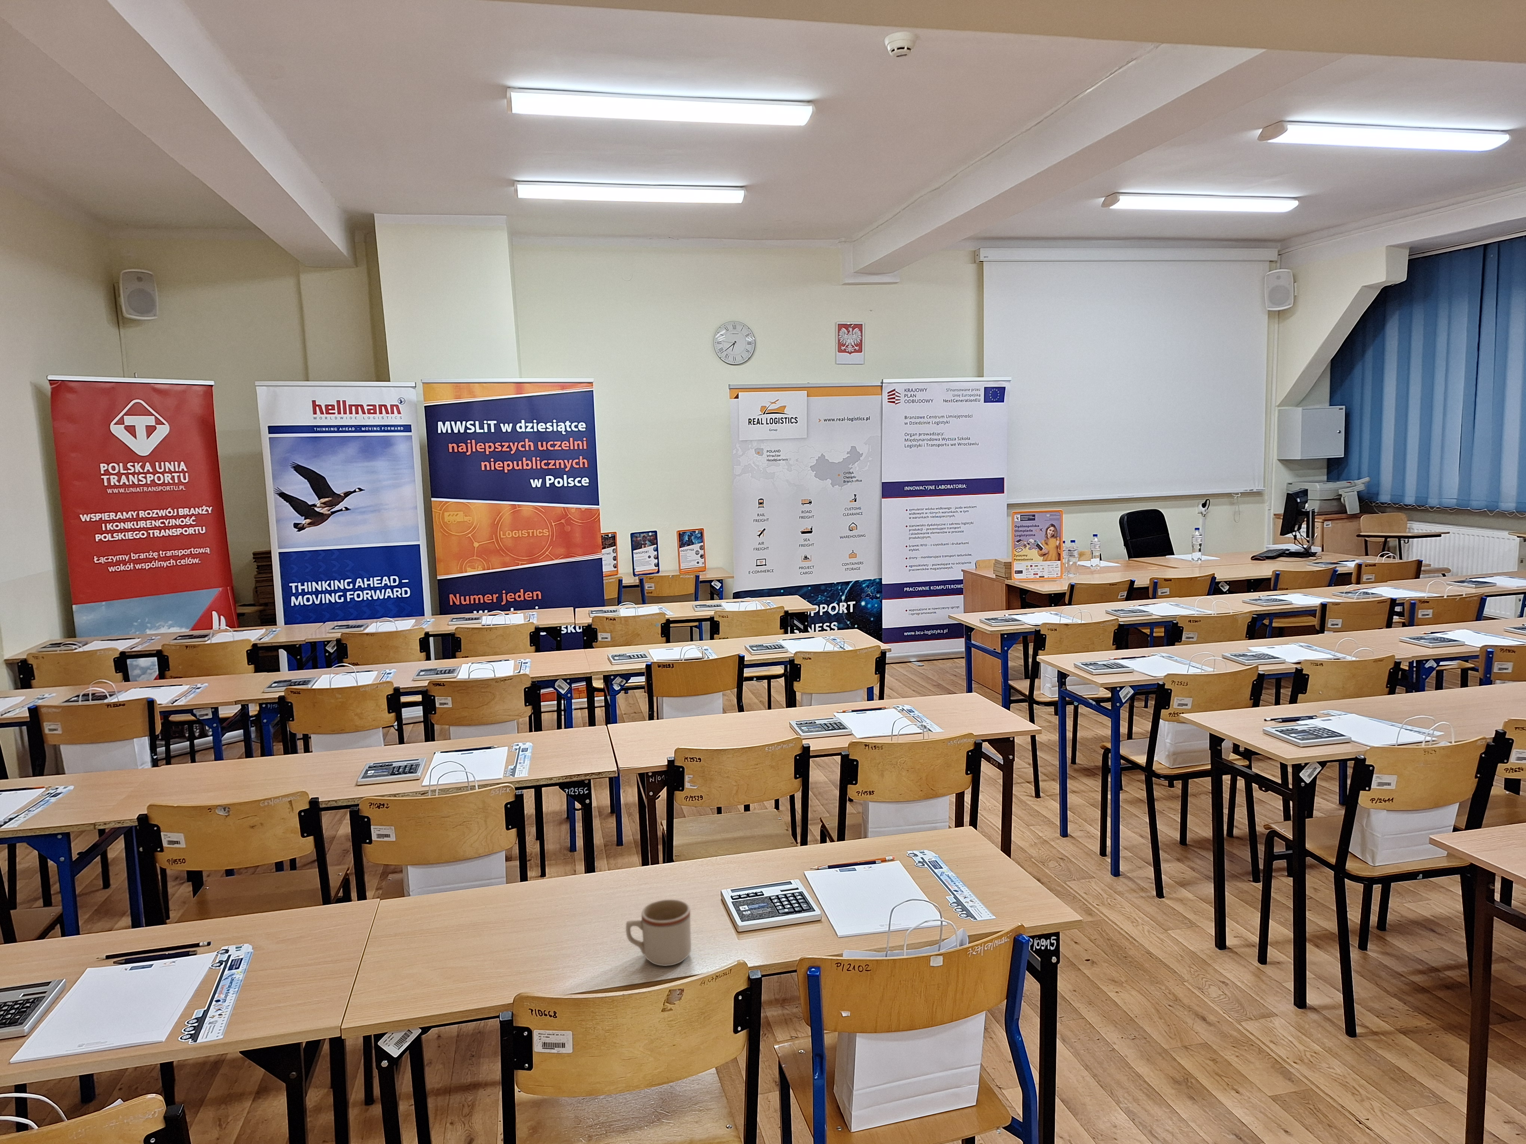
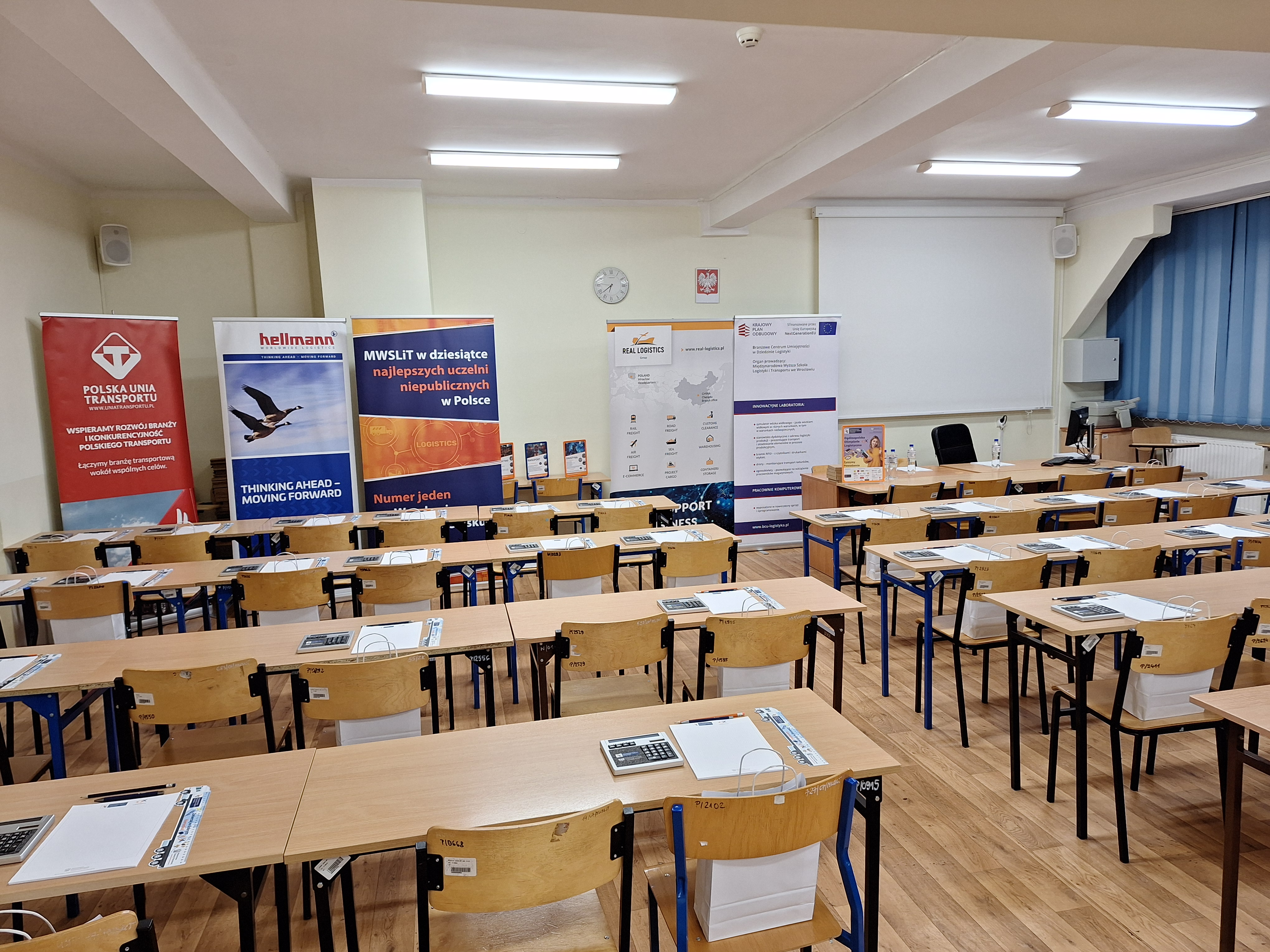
- mug [625,899,692,966]
